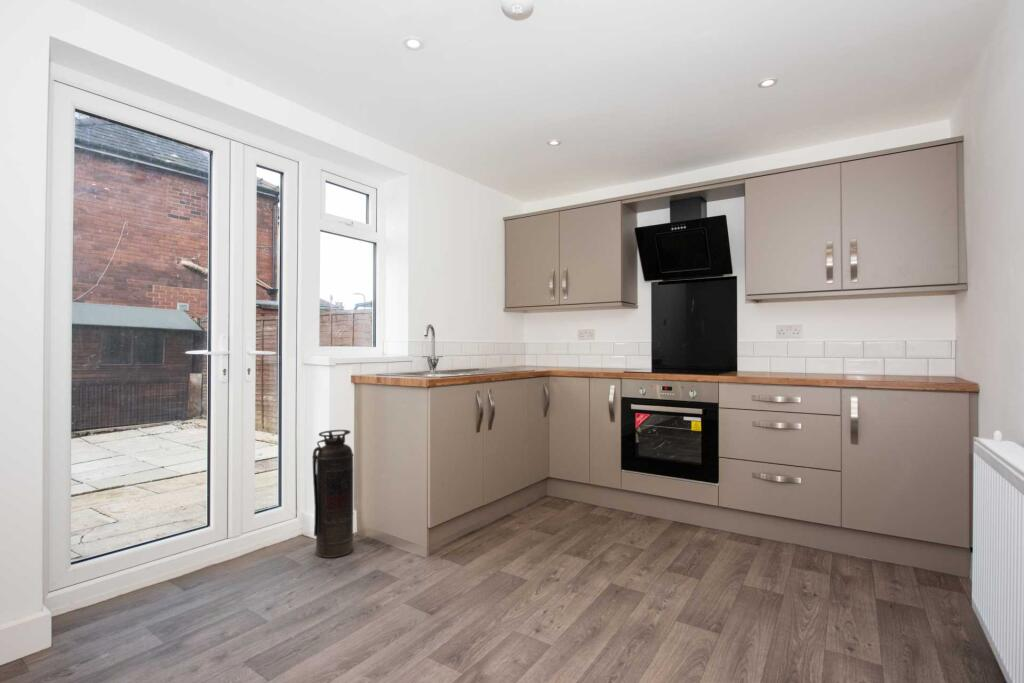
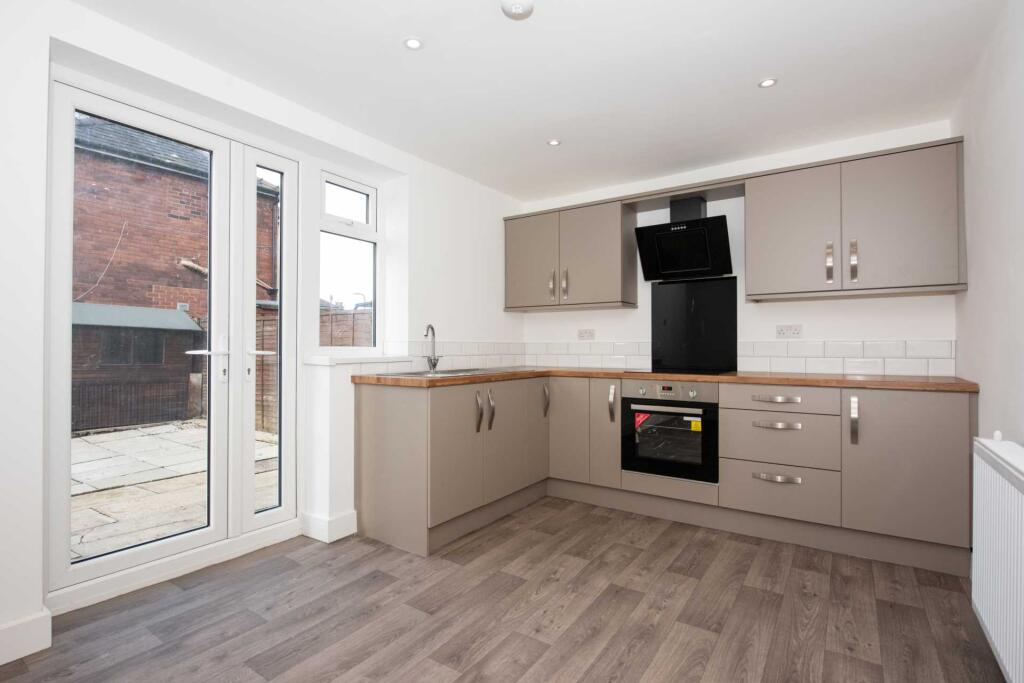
- fire extinguisher [311,429,355,559]
